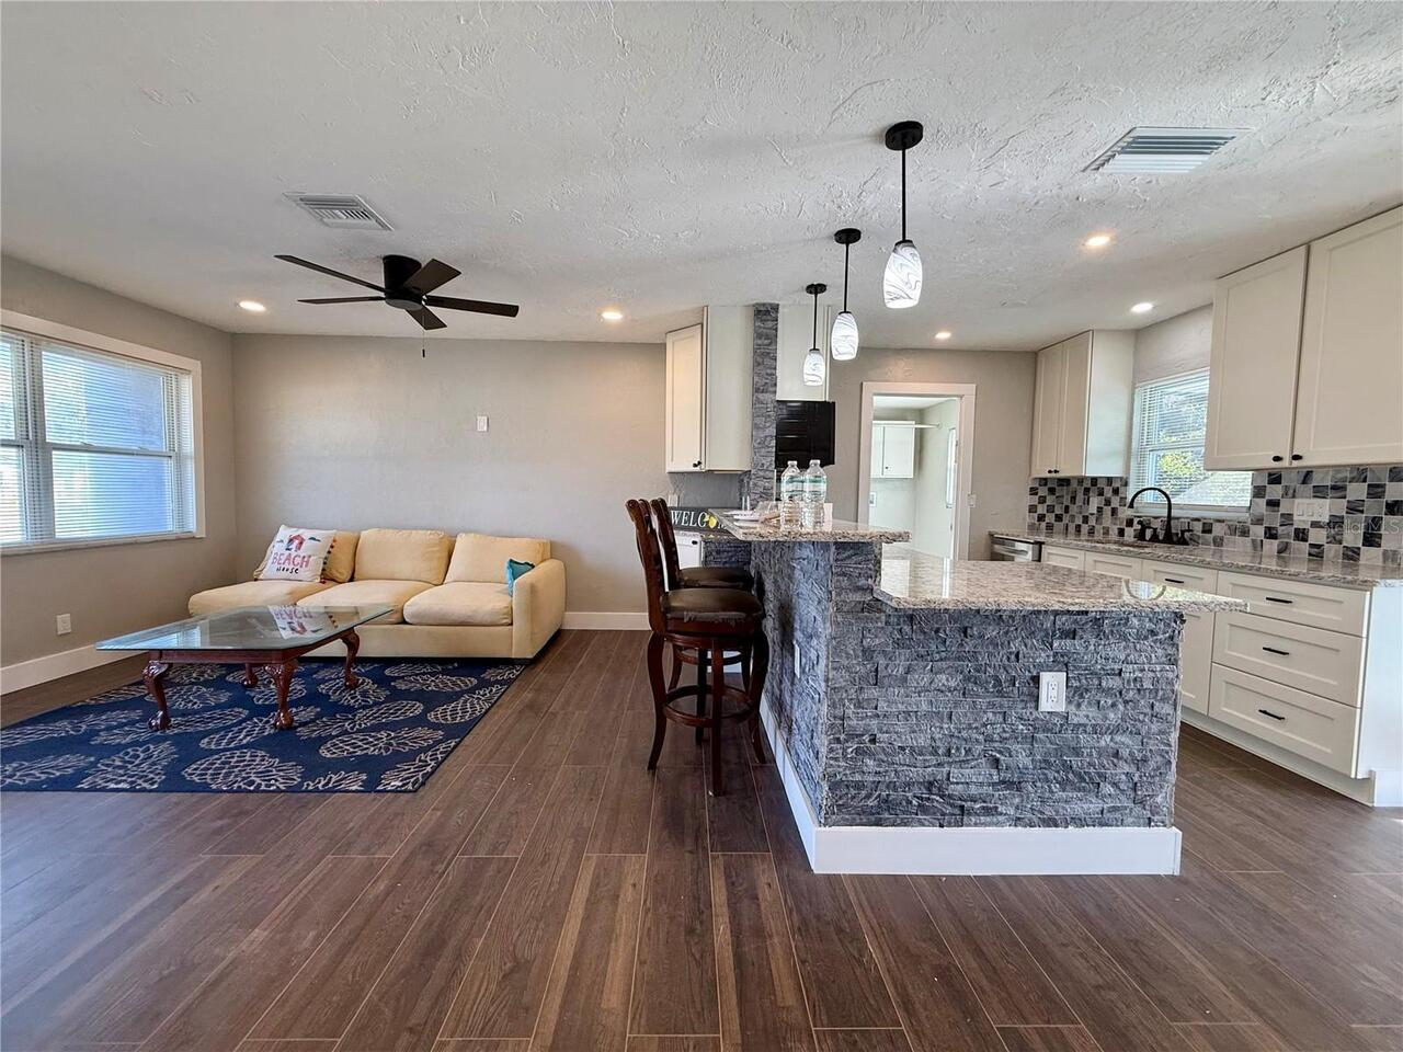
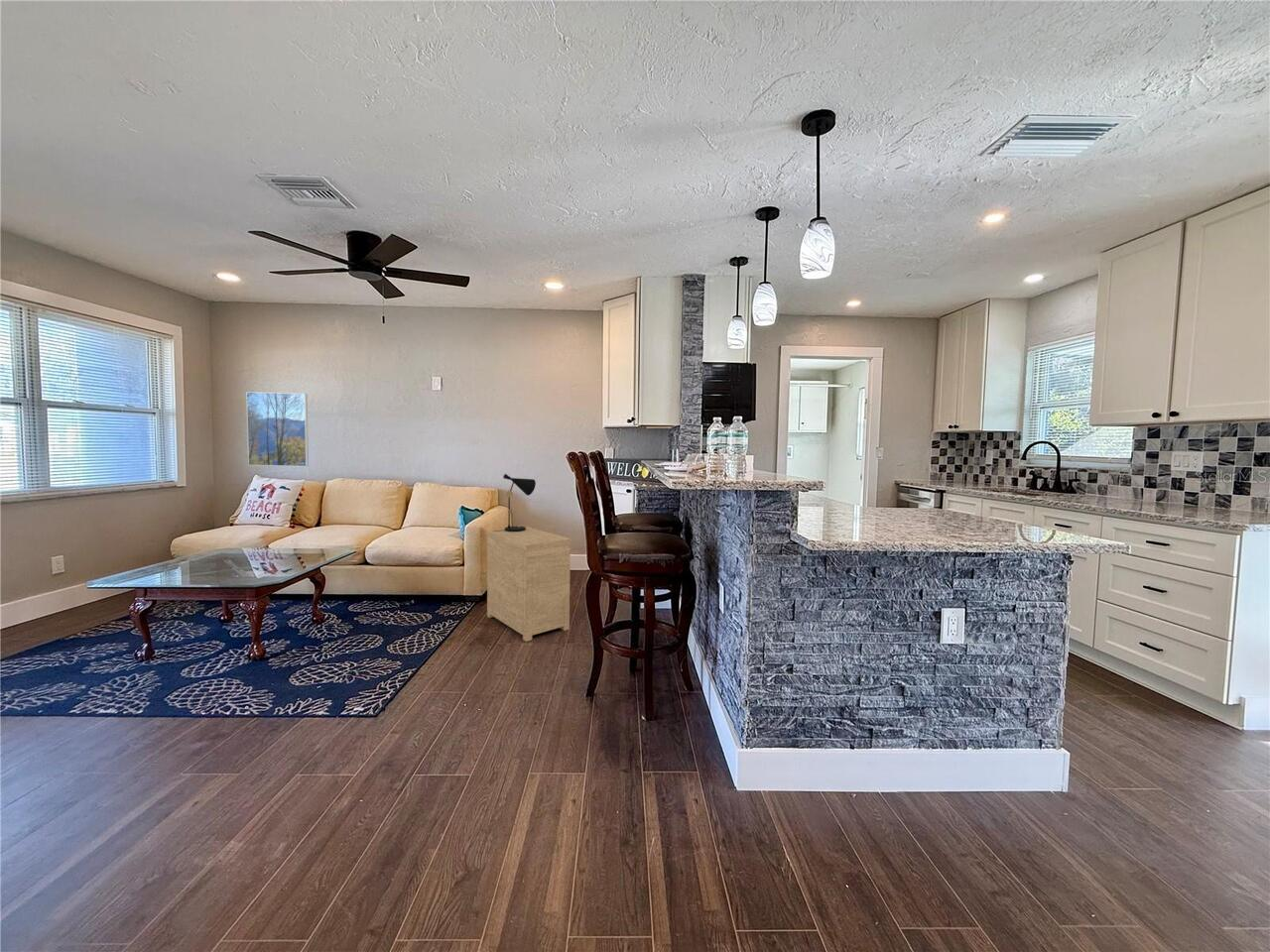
+ table lamp [494,473,537,532]
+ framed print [245,391,310,467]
+ side table [486,526,572,643]
